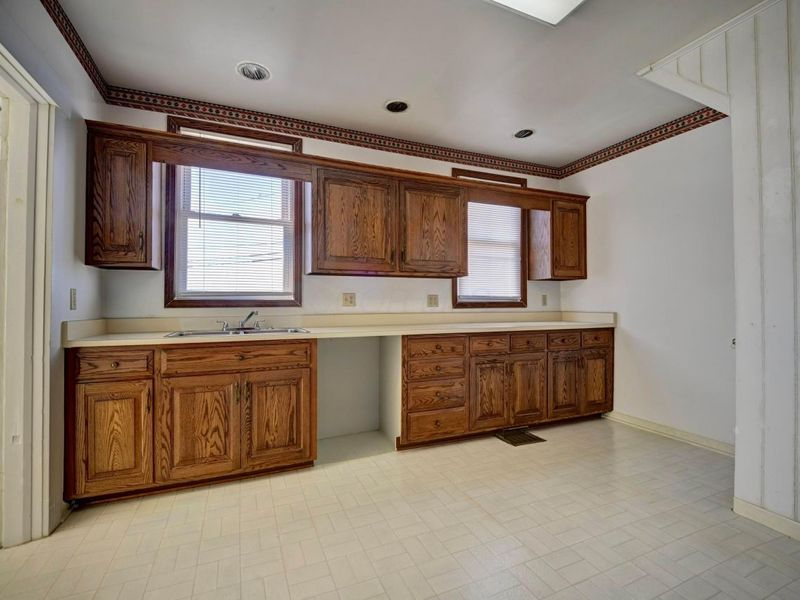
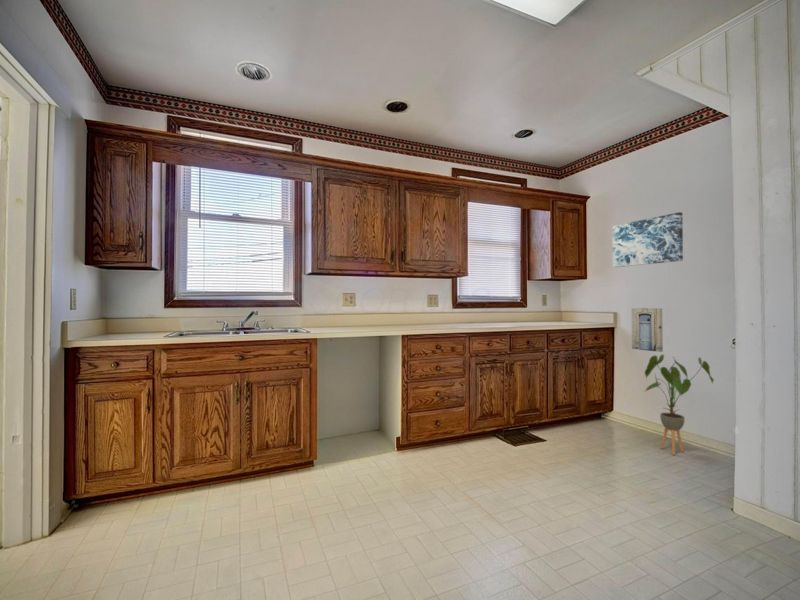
+ house plant [643,354,715,456]
+ wall art [631,307,664,353]
+ wall art [611,211,684,268]
